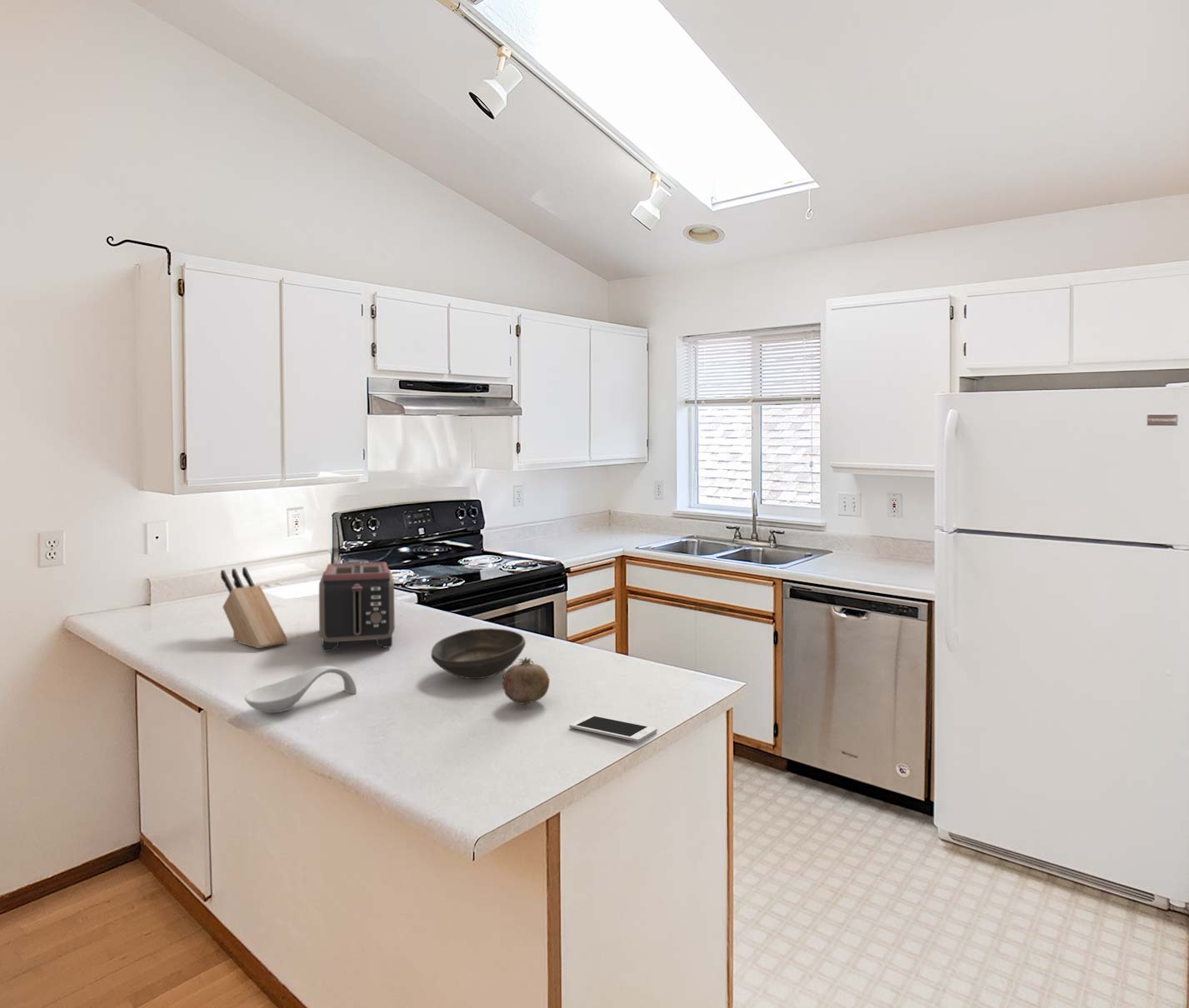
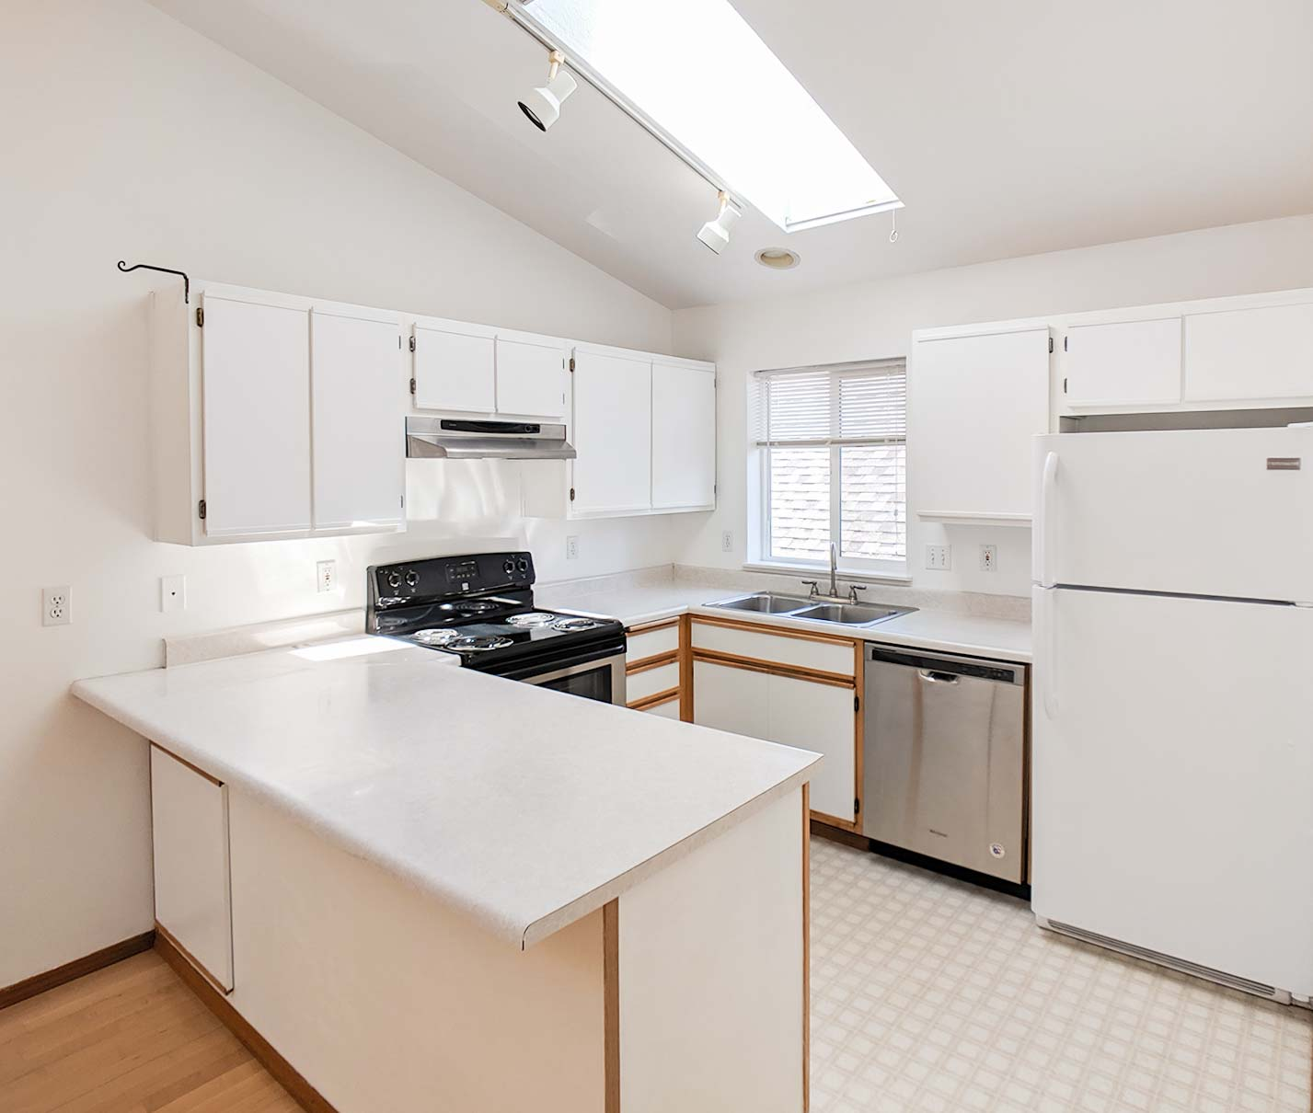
- fruit [502,656,551,705]
- toaster [318,561,396,652]
- bowl [431,627,527,680]
- spoon rest [244,665,357,714]
- cell phone [568,714,658,742]
- knife block [220,566,289,649]
